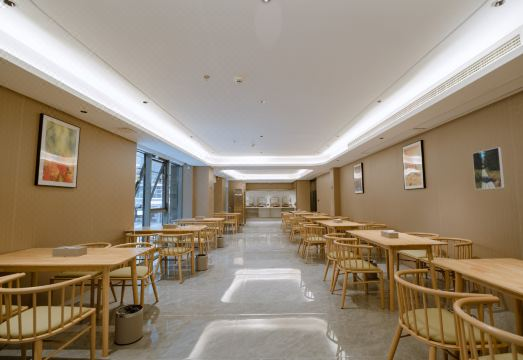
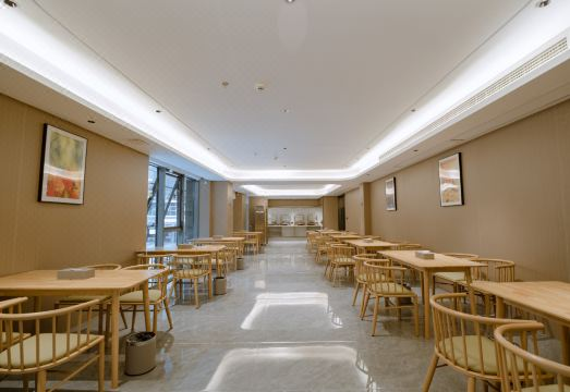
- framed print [471,146,506,190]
